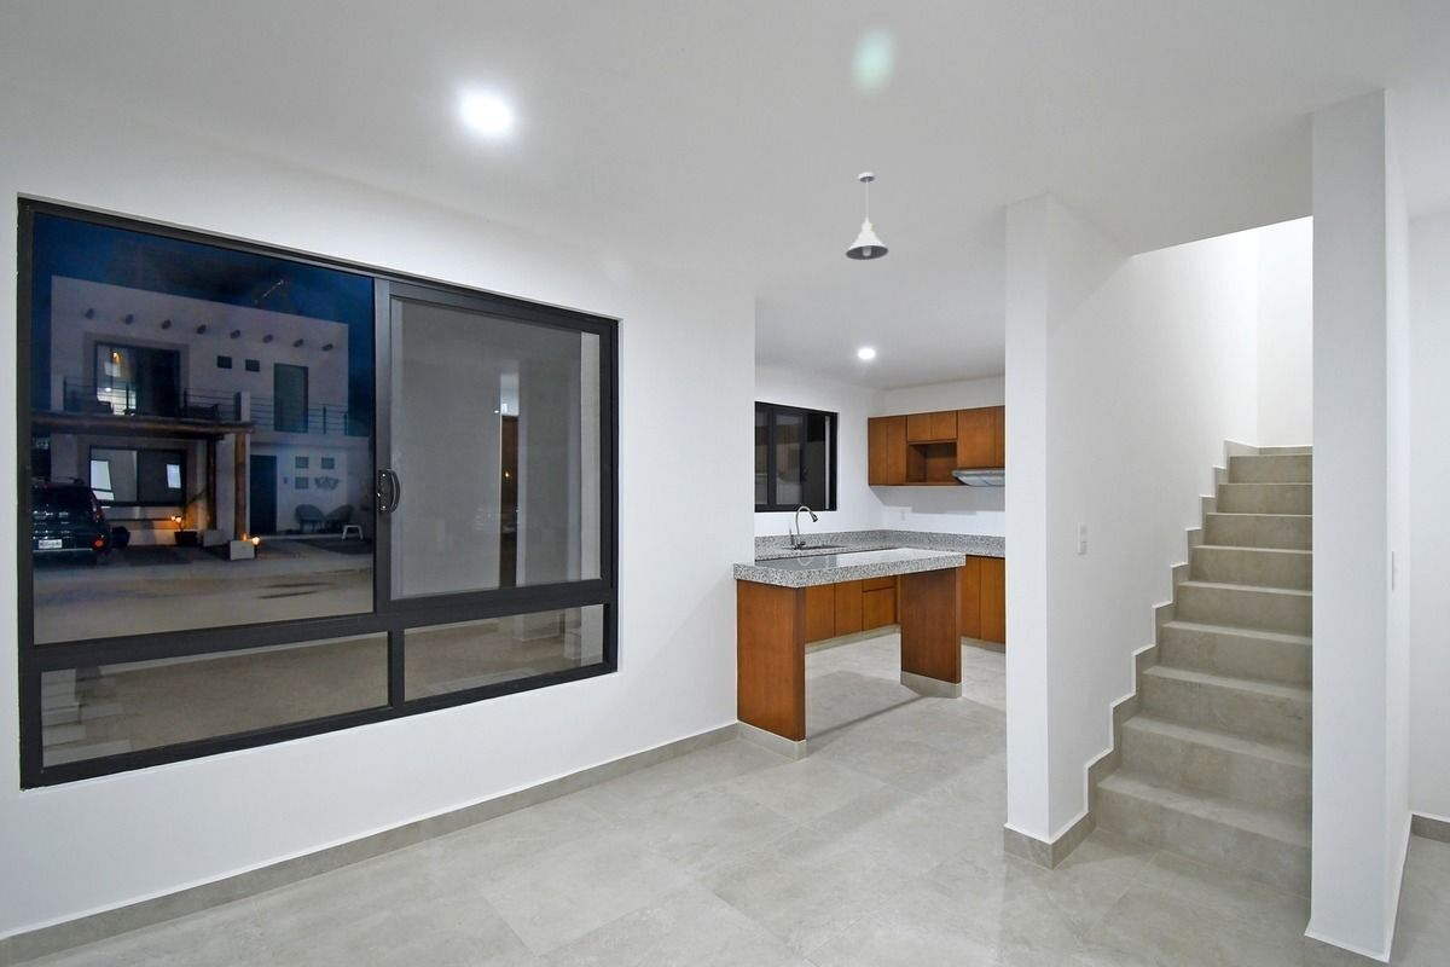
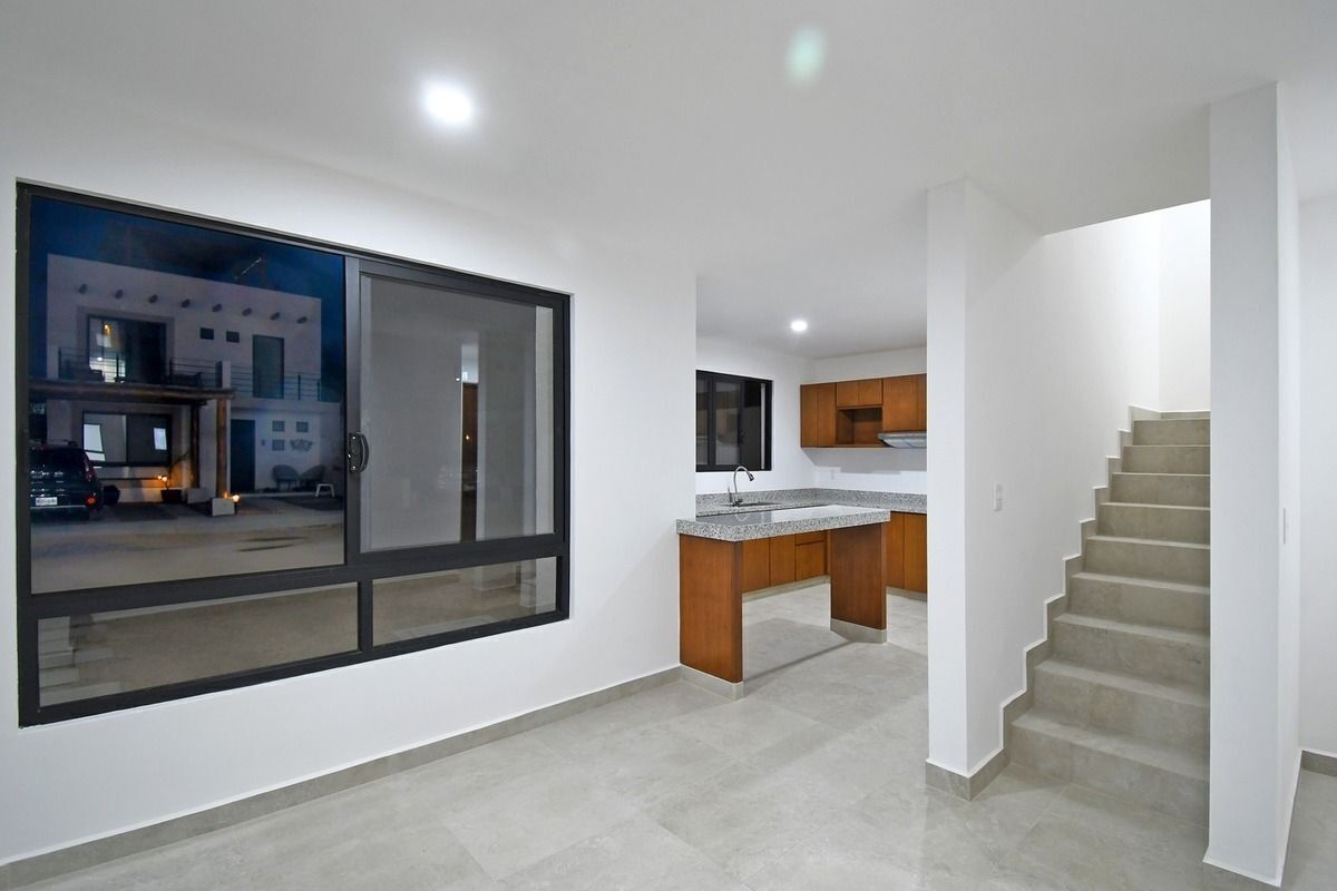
- pendant light [845,170,889,261]
